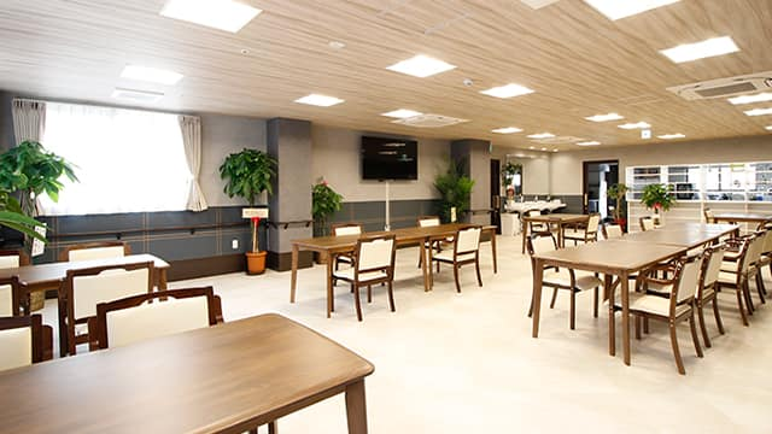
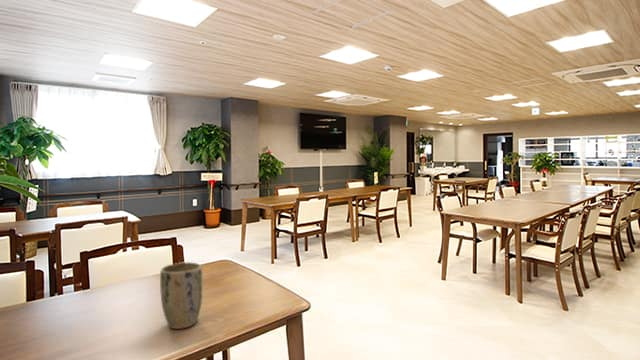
+ plant pot [159,261,203,330]
